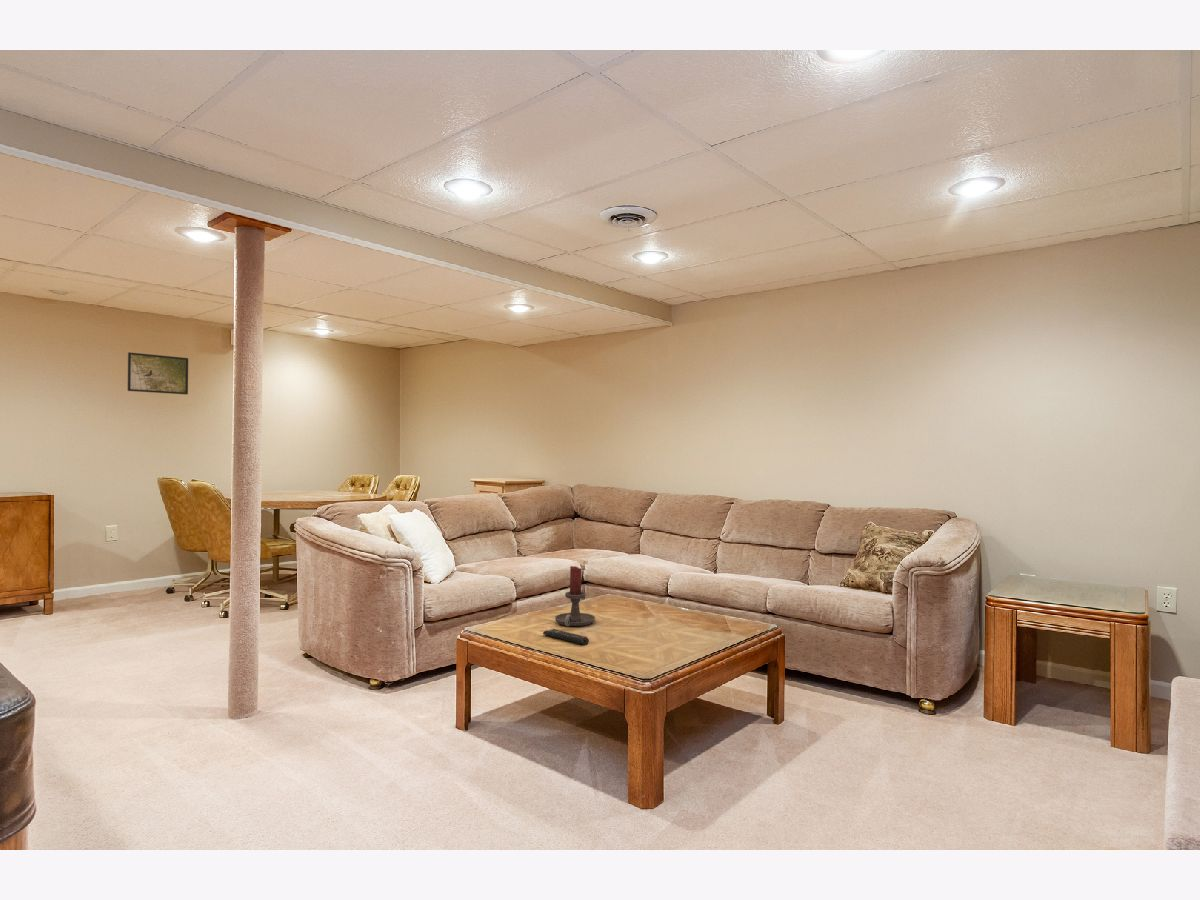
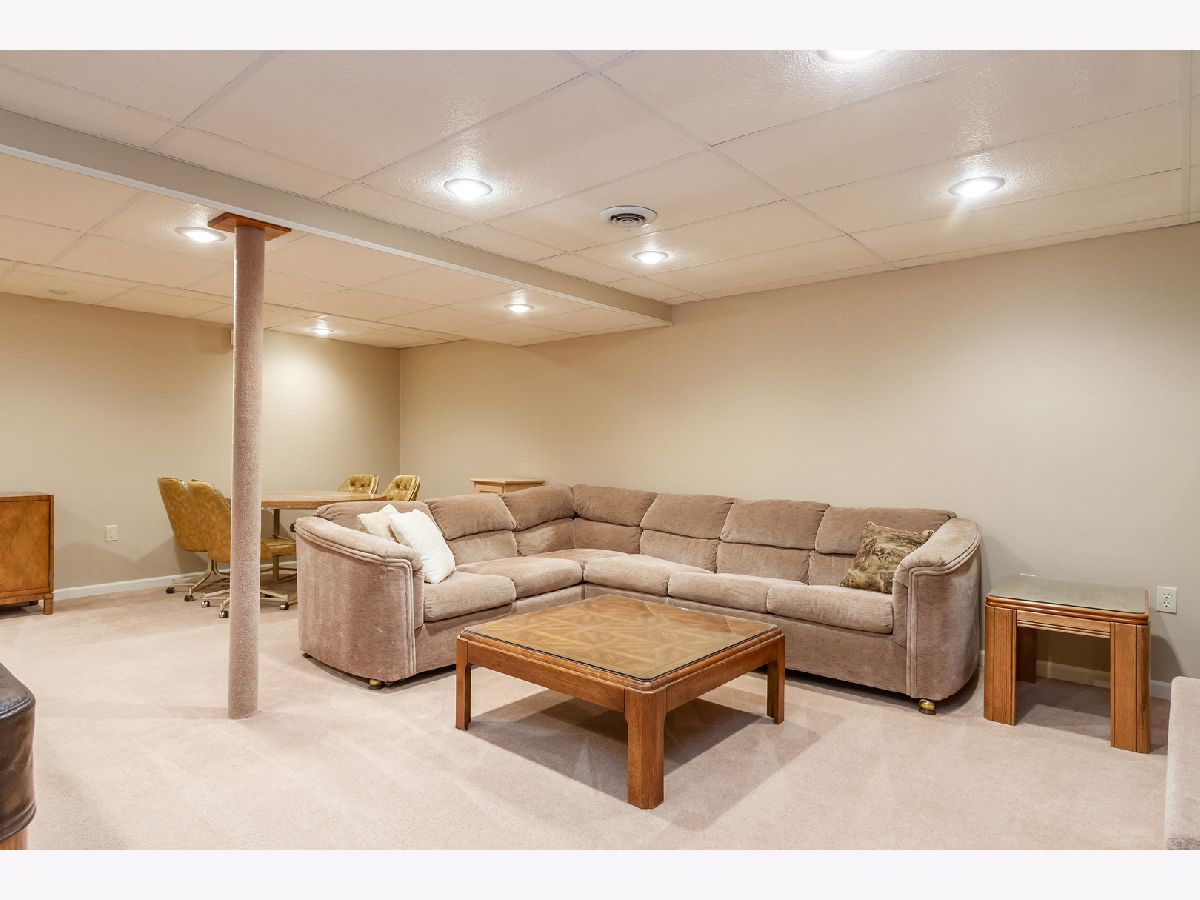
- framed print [127,352,189,396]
- candle holder [554,565,596,627]
- remote control [542,628,590,646]
